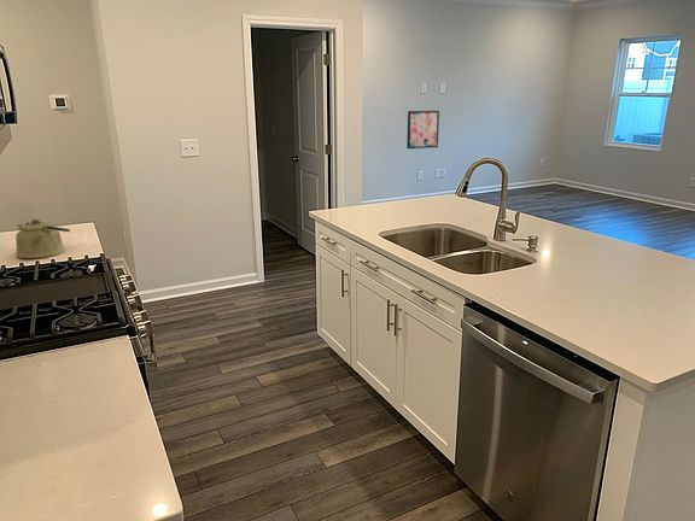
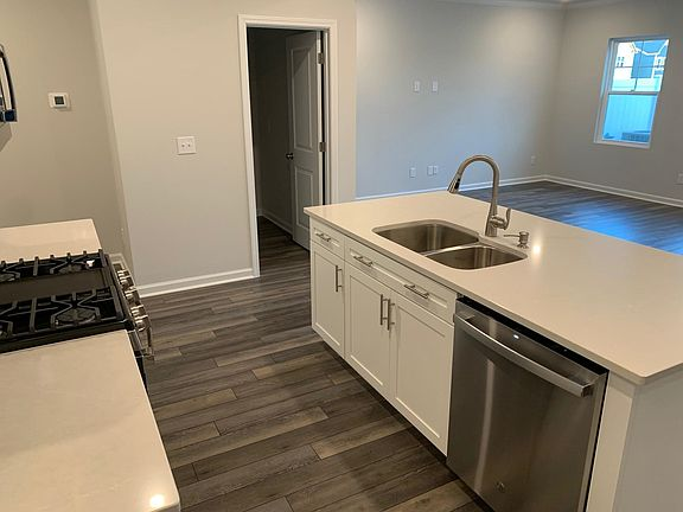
- wall art [405,110,440,150]
- kettle [14,218,71,259]
